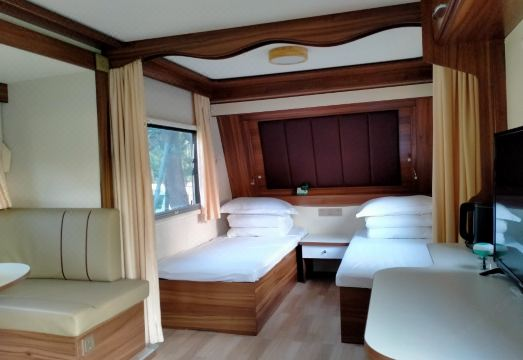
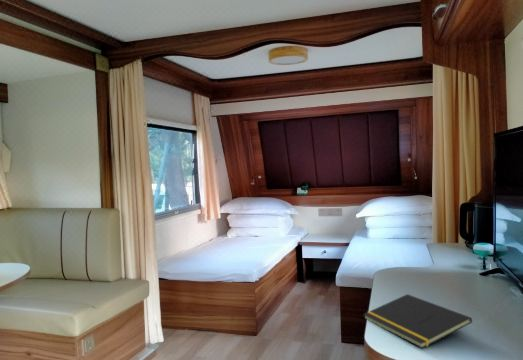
+ notepad [362,293,473,349]
